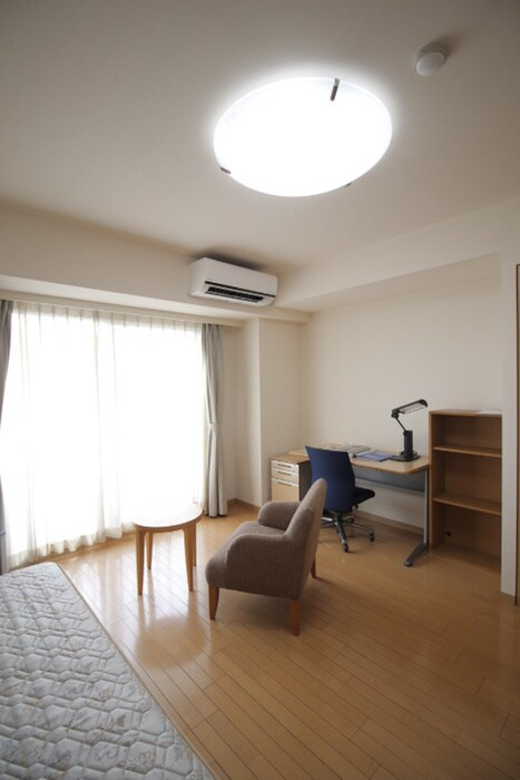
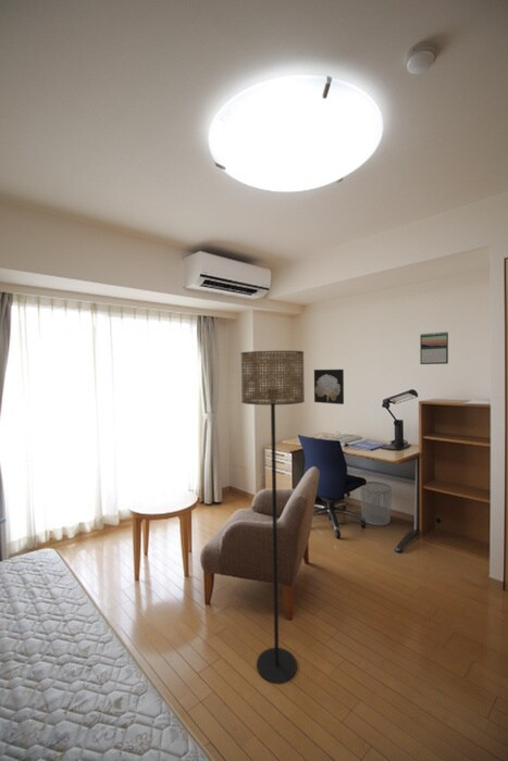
+ wall art [313,369,345,406]
+ calendar [419,330,449,365]
+ waste bin [359,481,393,526]
+ floor lamp [239,350,306,684]
